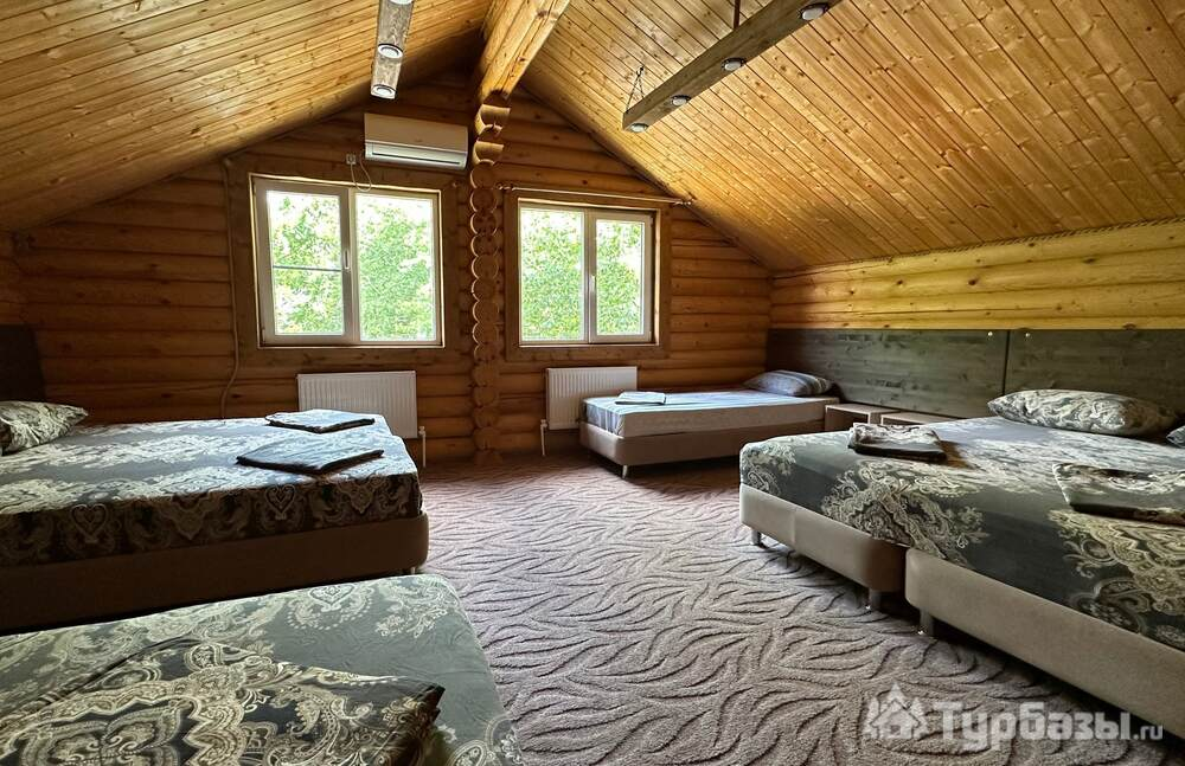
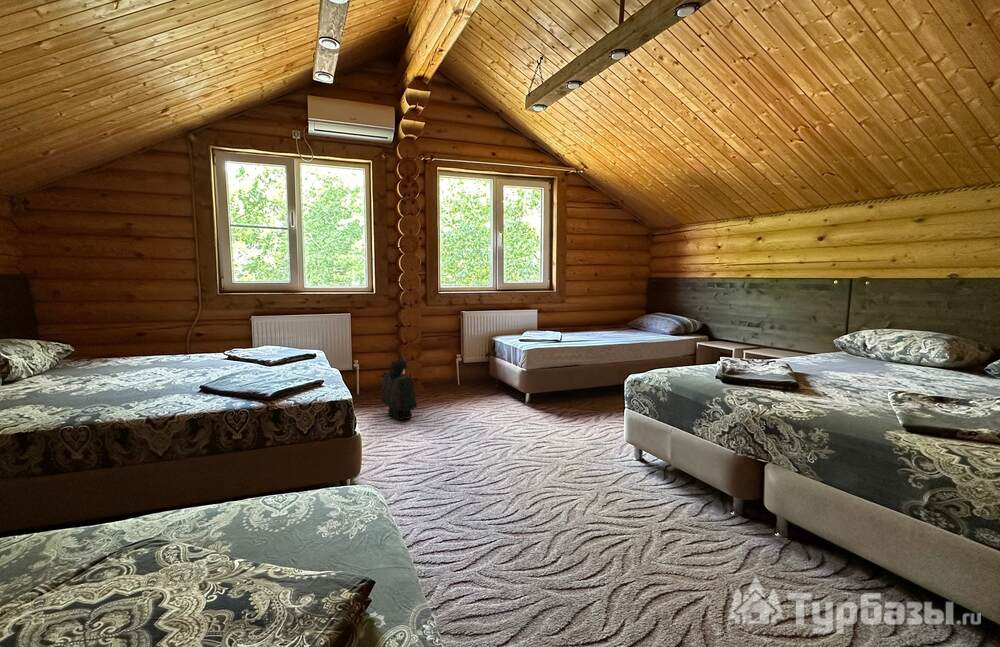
+ backpack [380,358,418,421]
